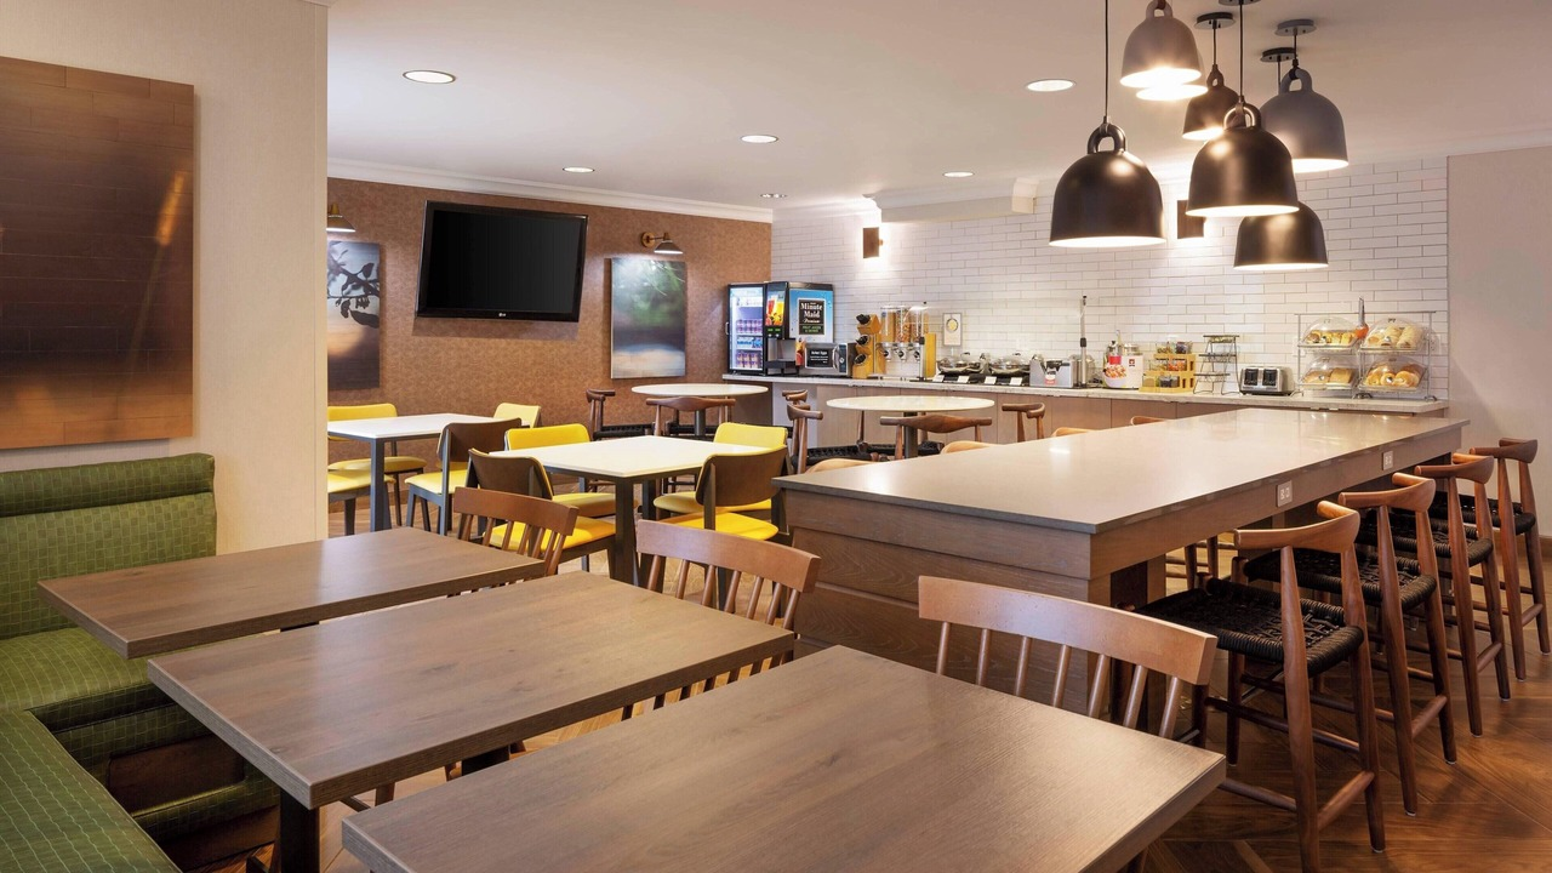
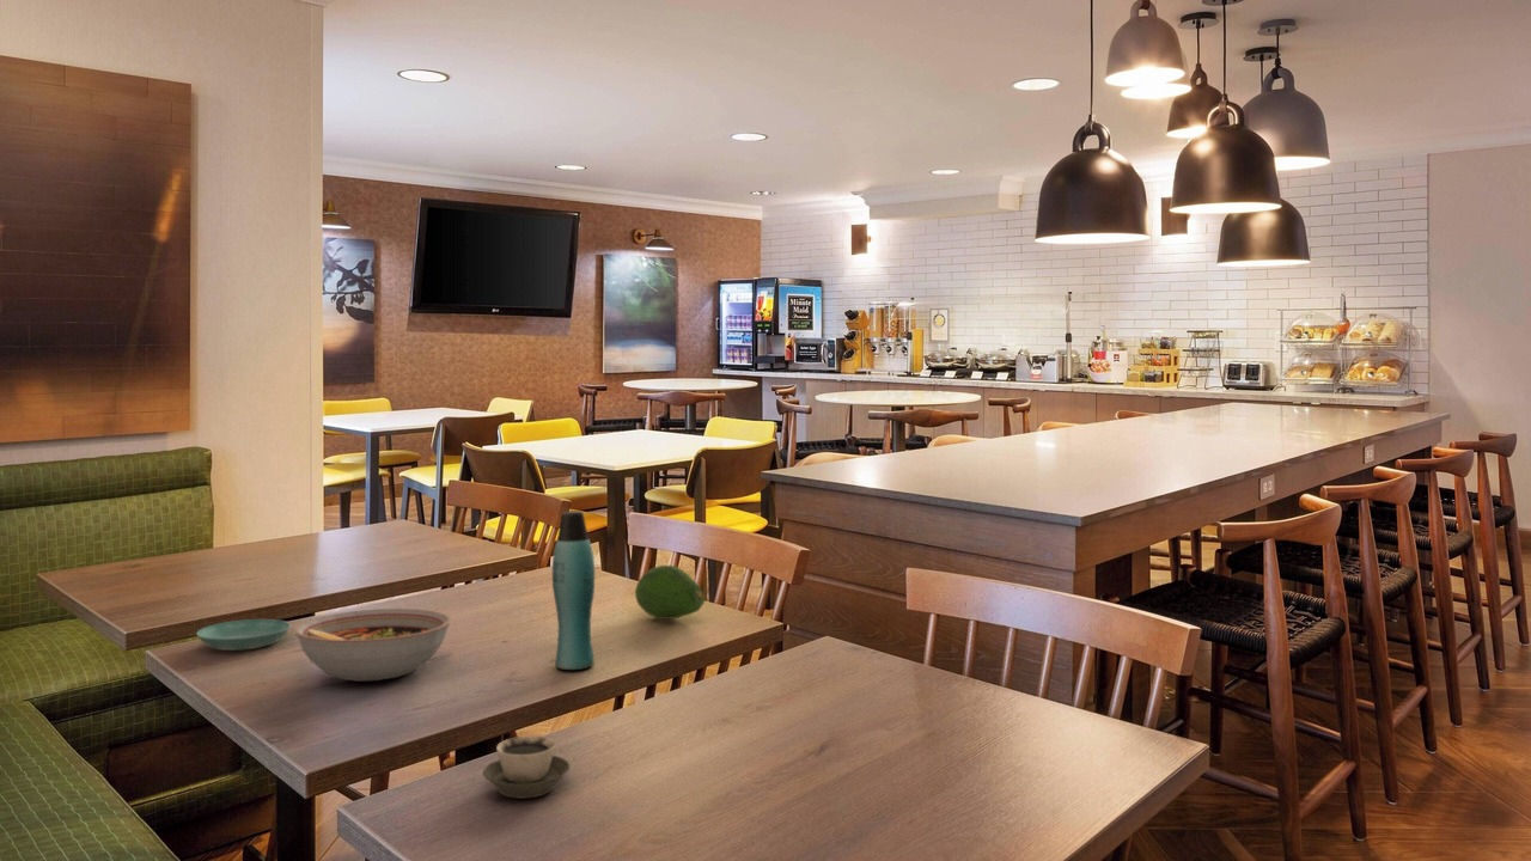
+ cup [482,734,571,800]
+ bowl [293,607,453,683]
+ saucer [195,618,292,652]
+ fruit [634,564,706,621]
+ bottle [551,509,596,671]
